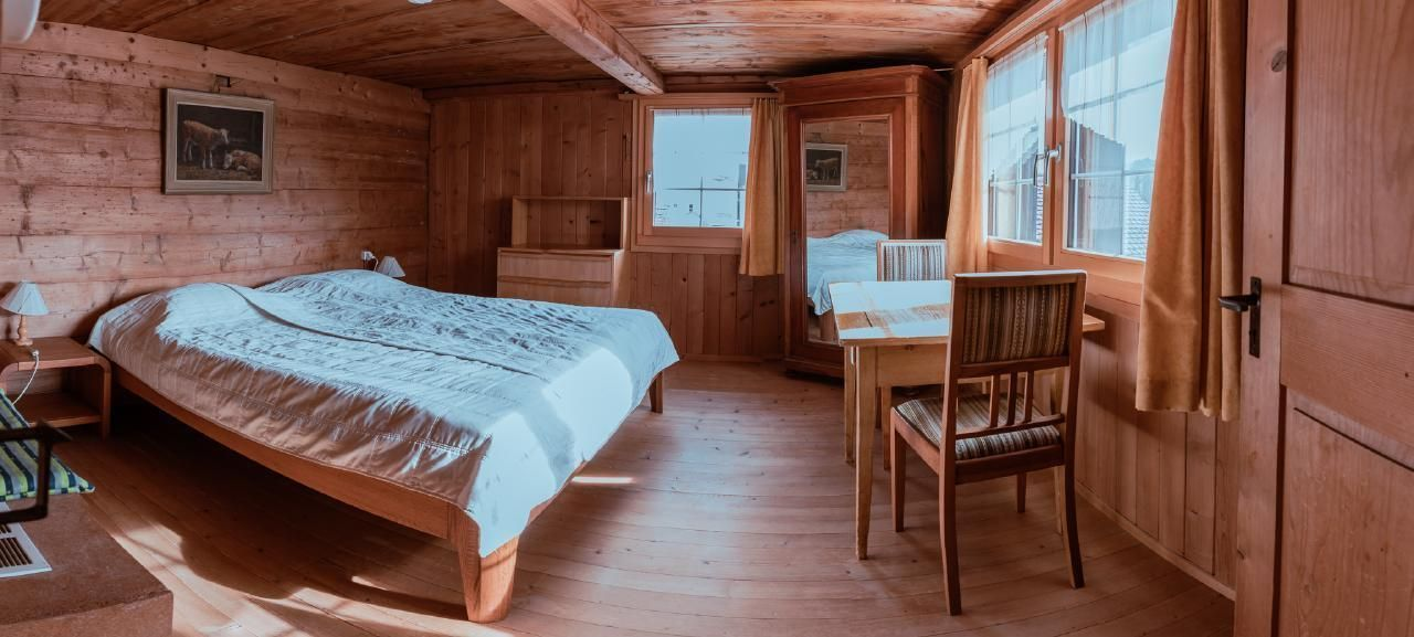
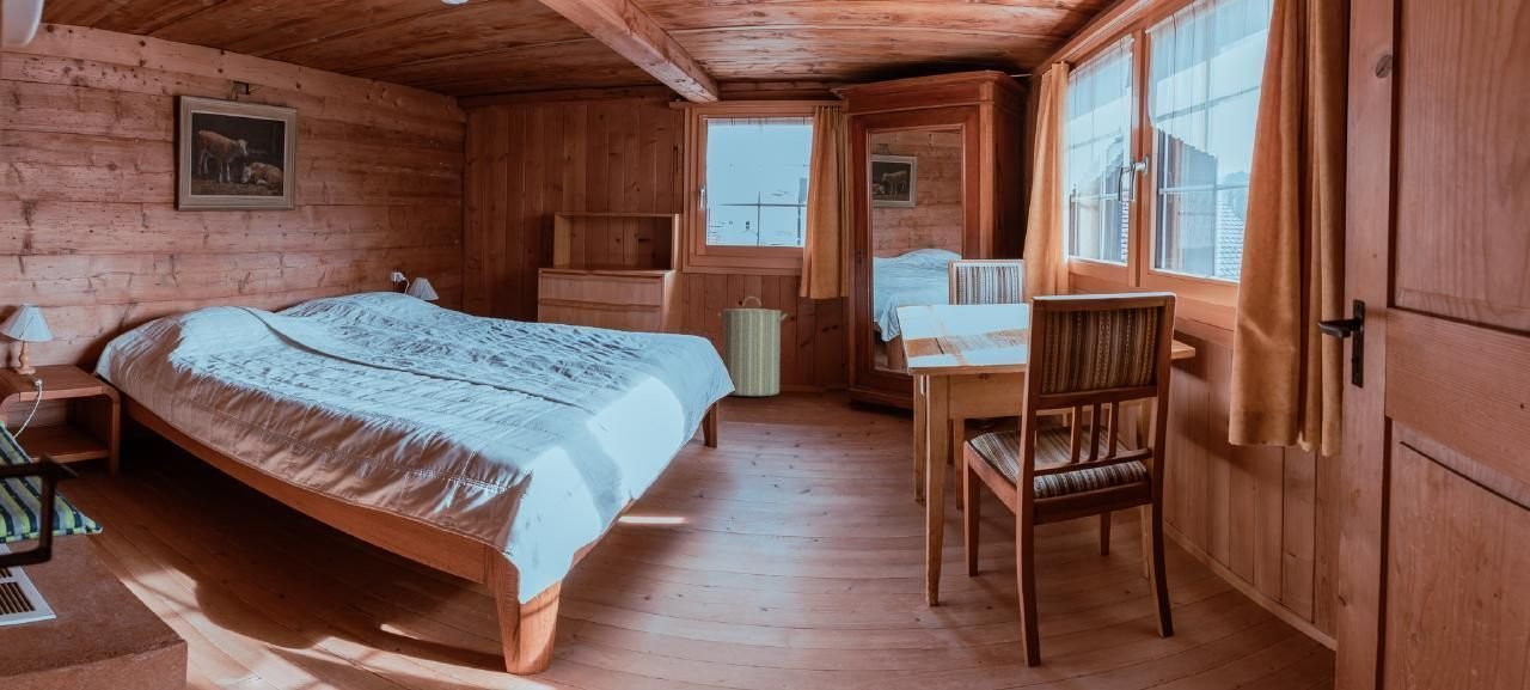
+ laundry hamper [717,295,789,397]
